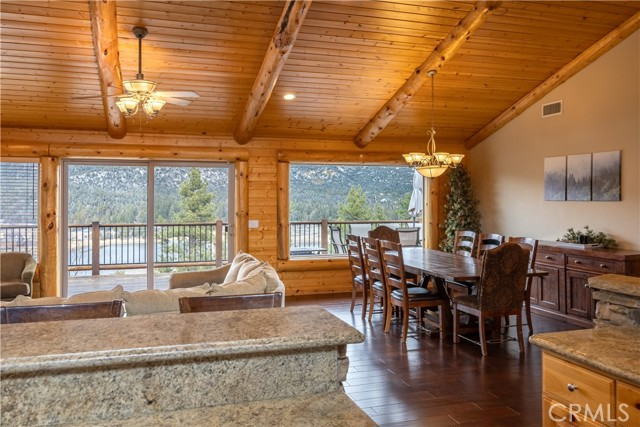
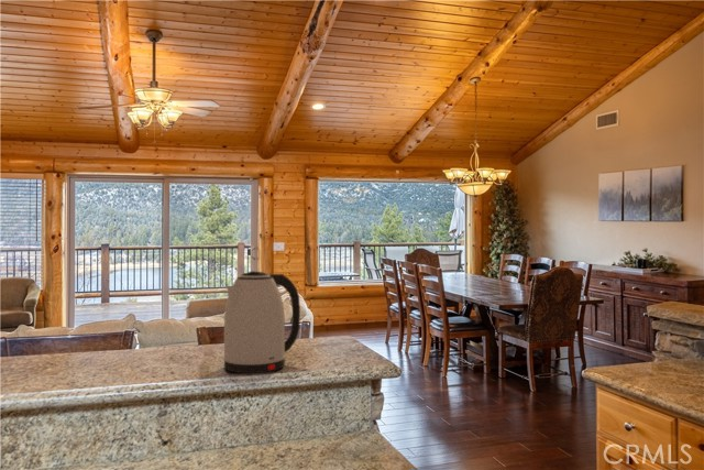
+ kettle [222,271,301,374]
